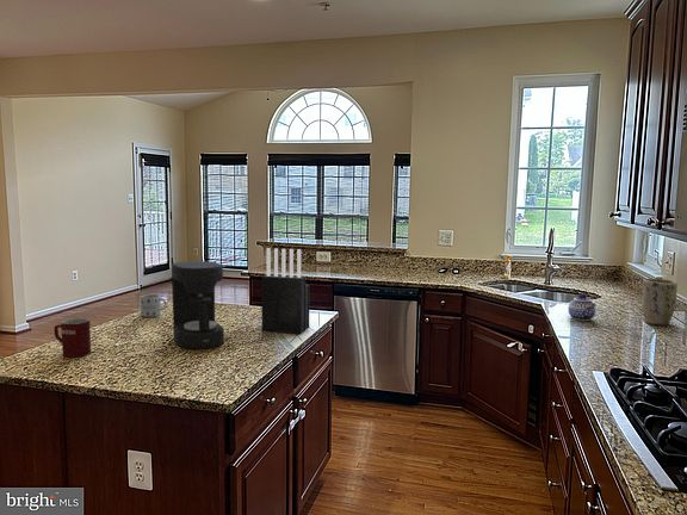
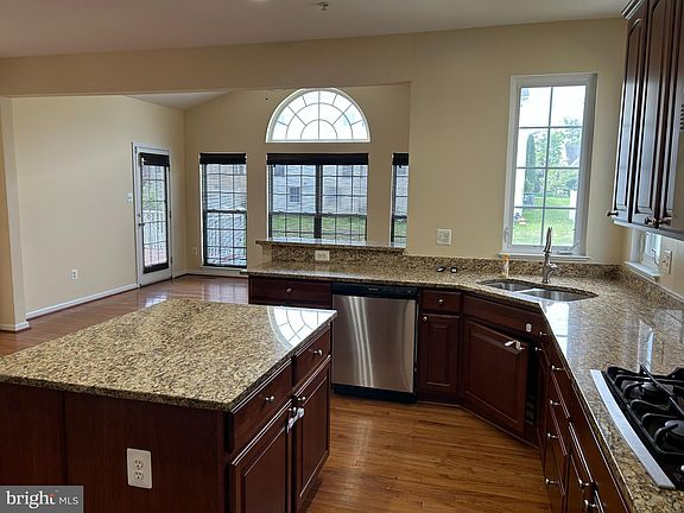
- mug [54,317,92,359]
- knife block [260,247,311,335]
- coffee maker [171,260,225,350]
- mug [140,293,168,318]
- plant pot [640,278,679,327]
- teapot [567,292,598,322]
